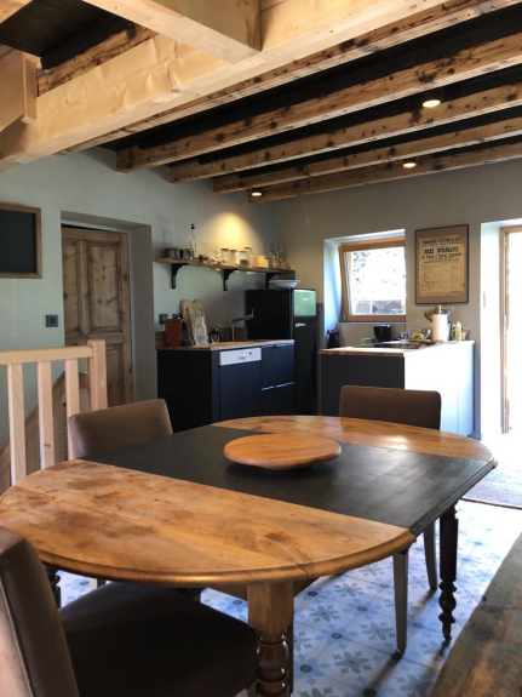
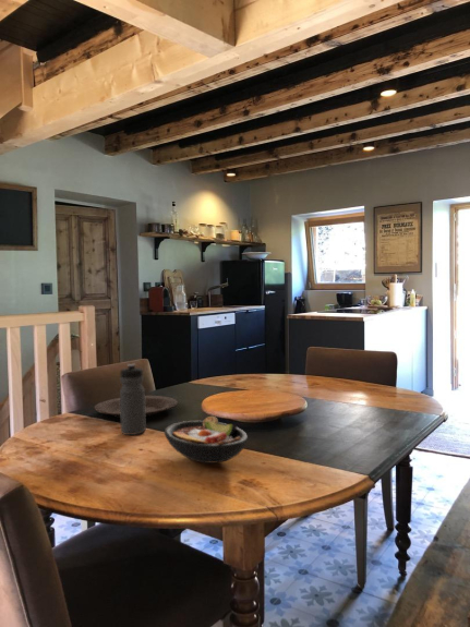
+ water bottle [119,363,147,436]
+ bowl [164,415,249,465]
+ plate [94,395,179,419]
